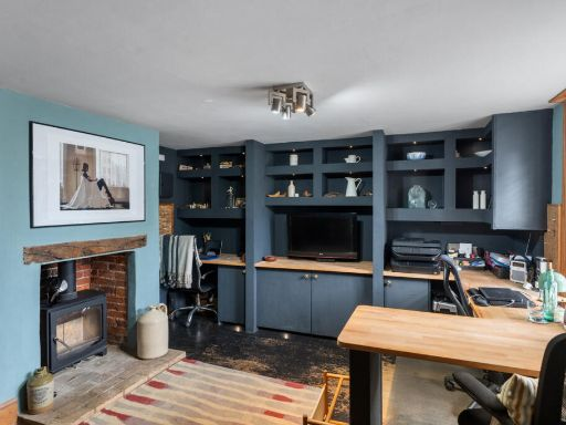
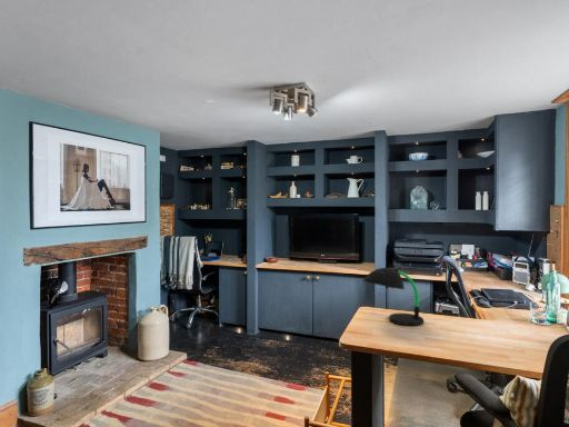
+ desk lamp [362,265,425,327]
